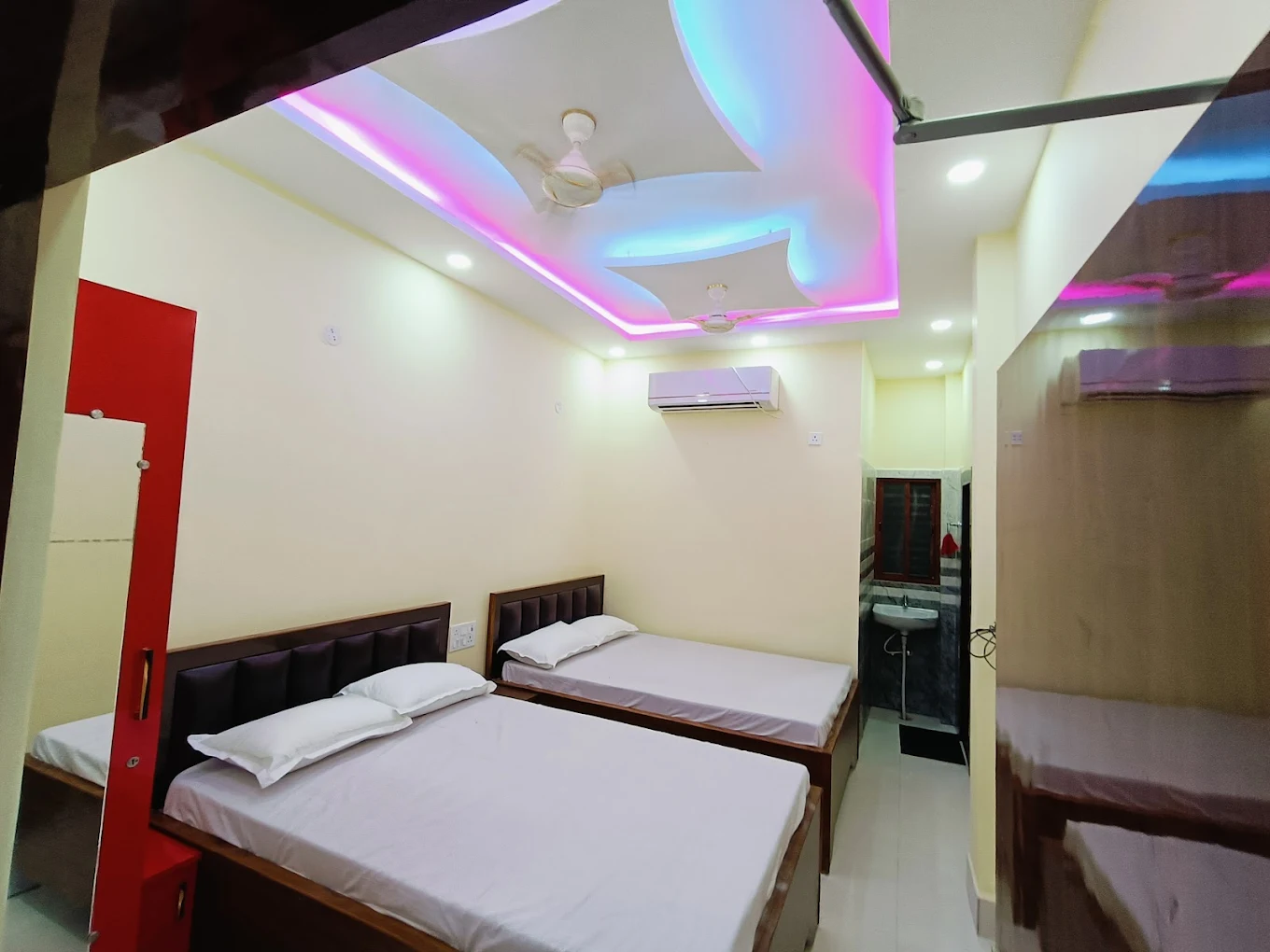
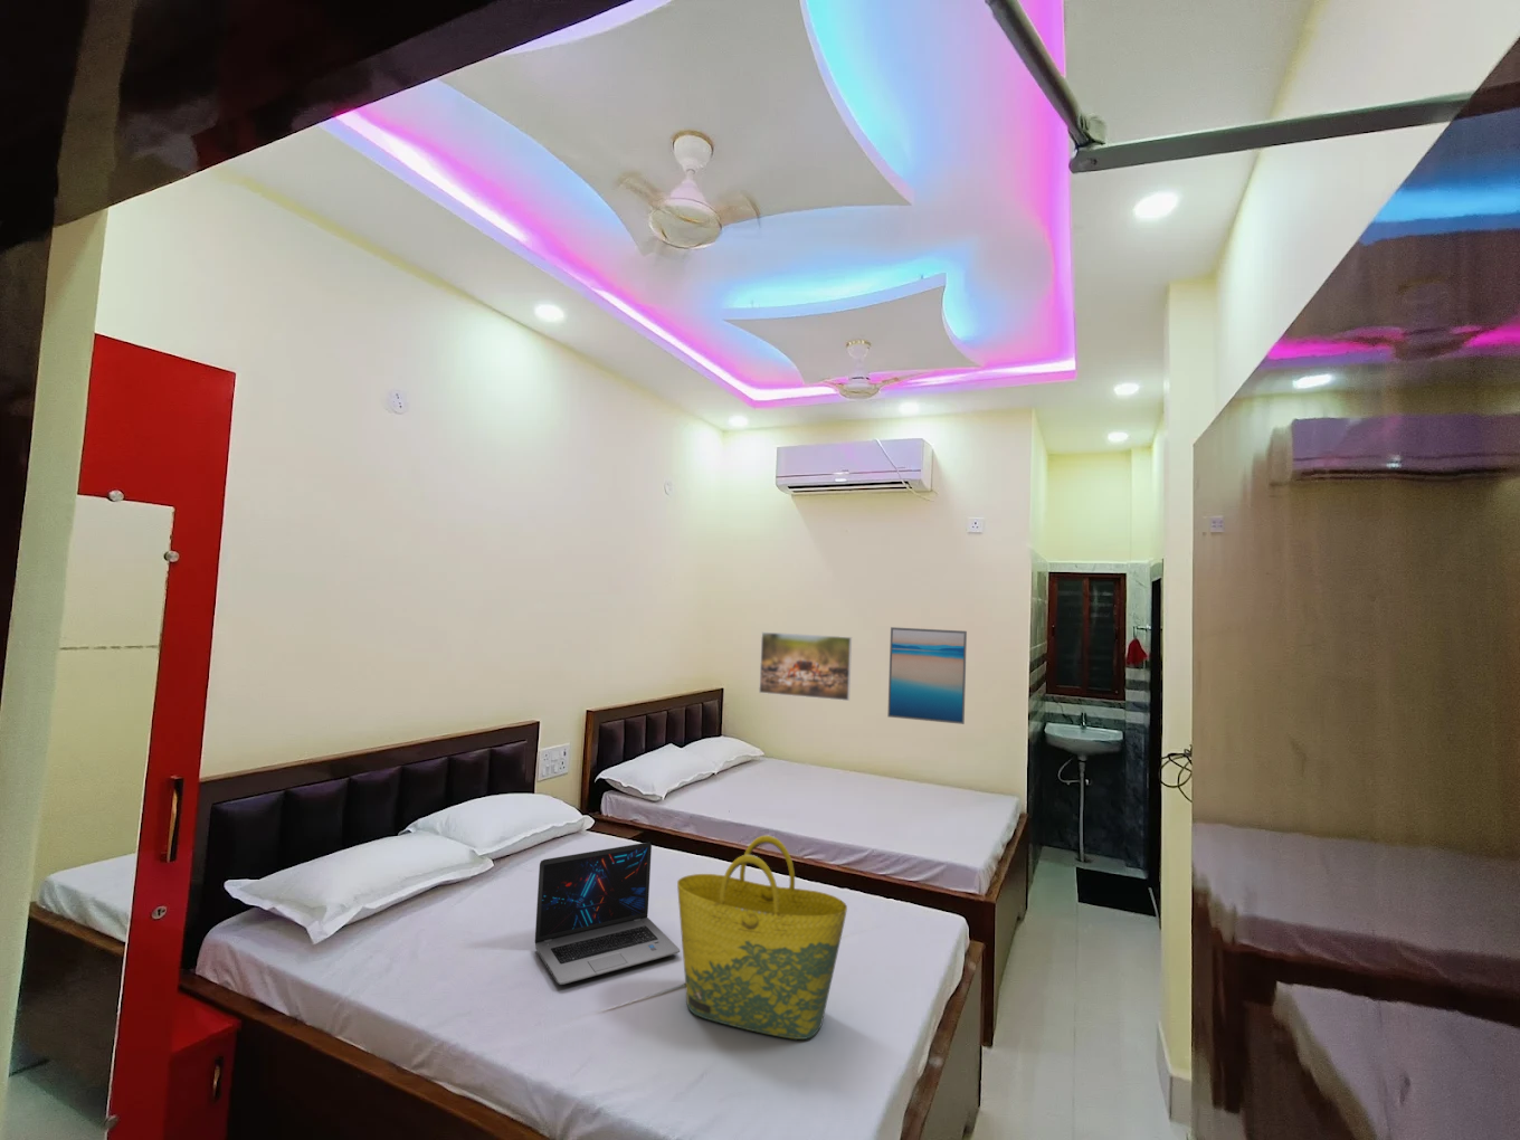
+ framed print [758,631,853,702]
+ wall art [887,626,968,726]
+ laptop [534,842,681,986]
+ tote bag [676,833,849,1041]
